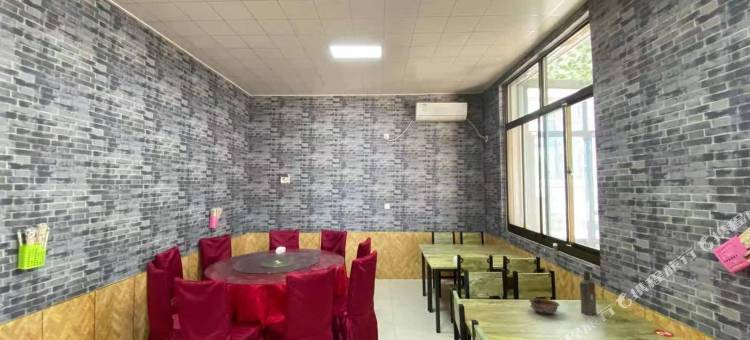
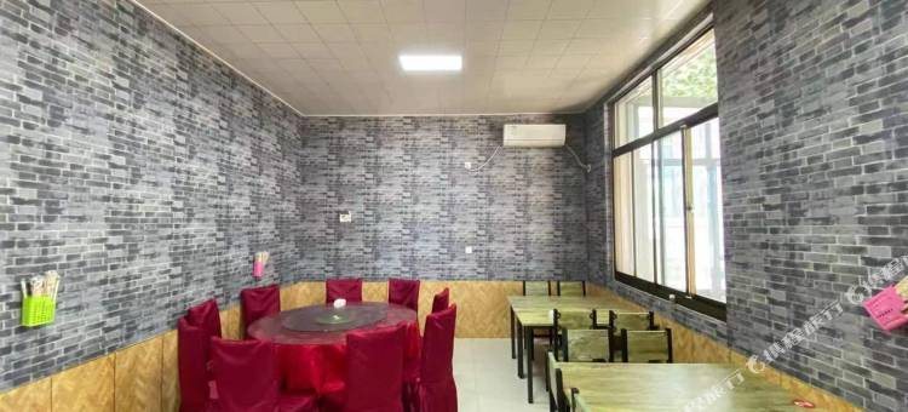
- bowl [528,297,560,315]
- bottle [579,269,597,316]
